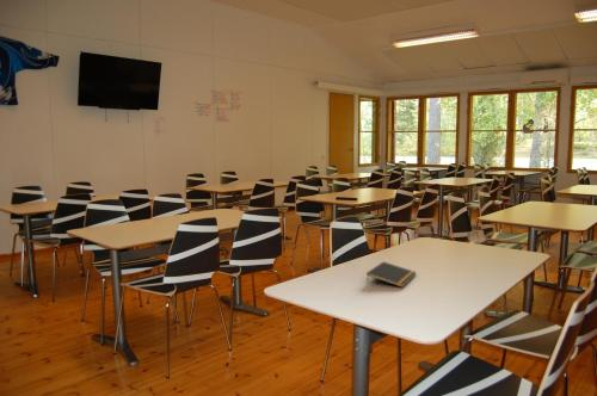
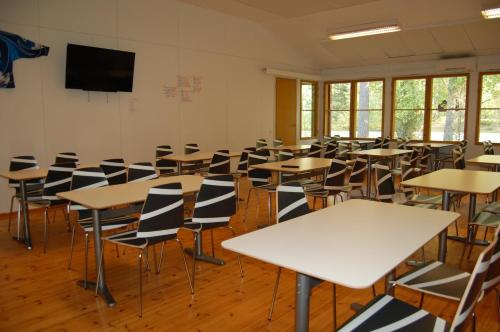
- notepad [365,260,418,289]
